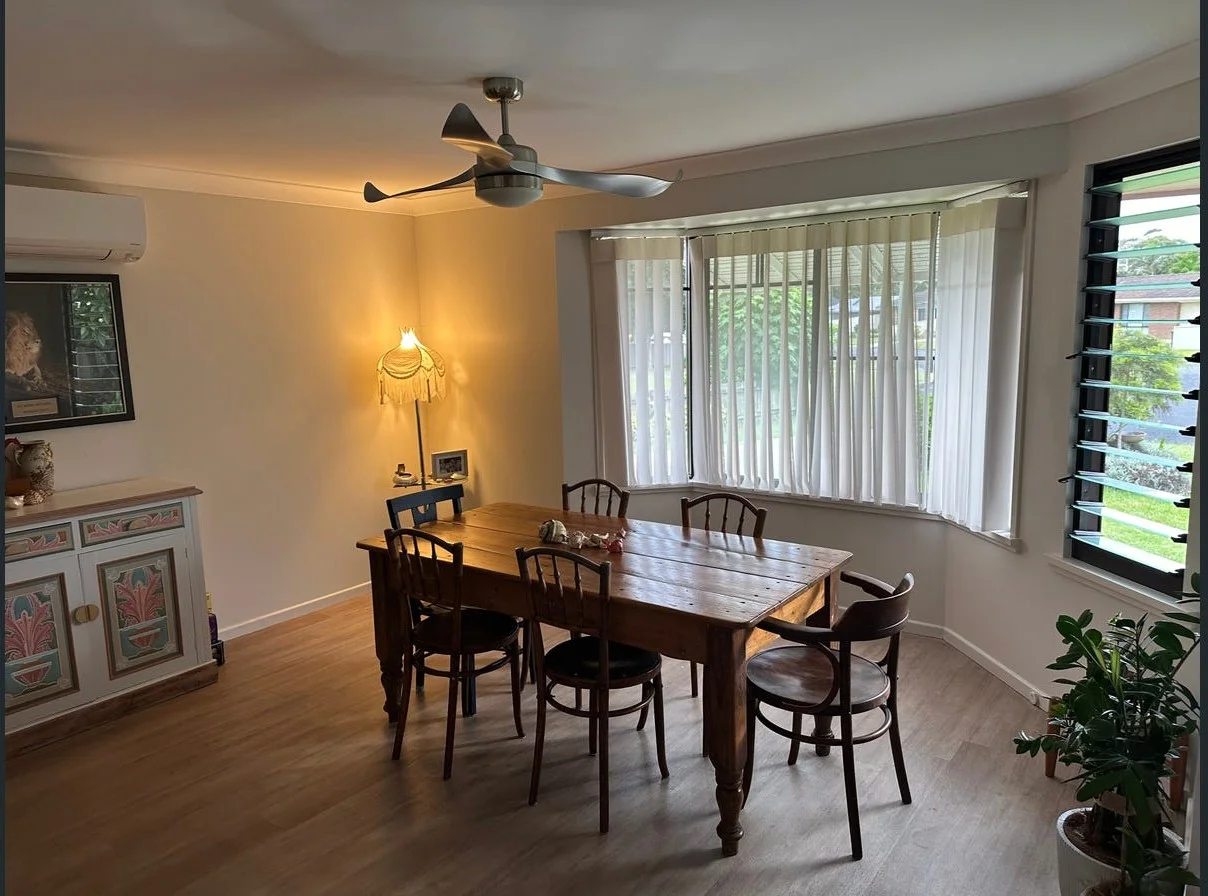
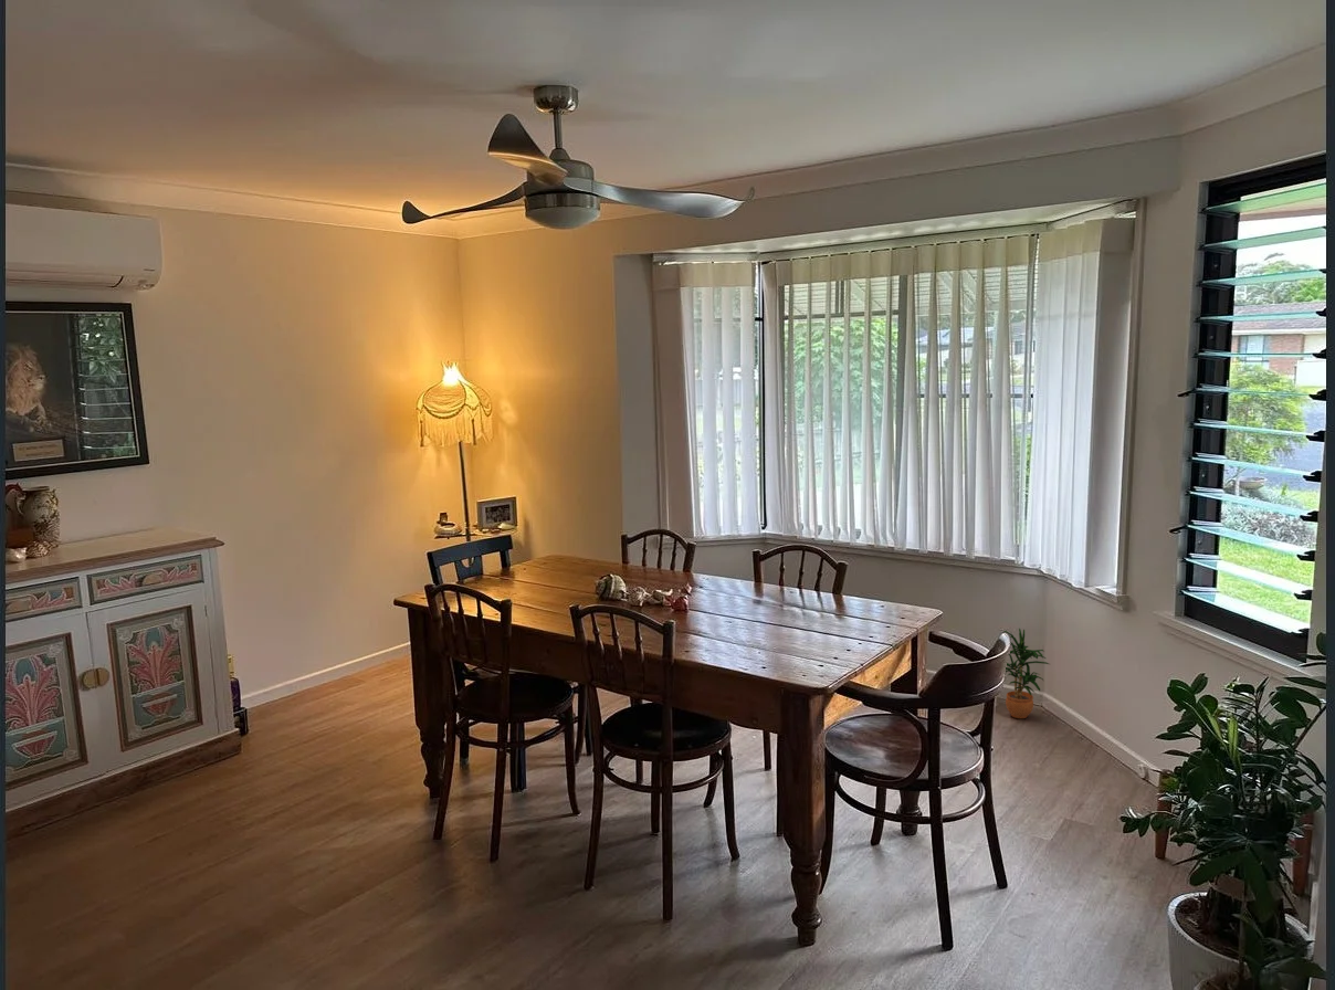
+ potted plant [1002,628,1050,719]
